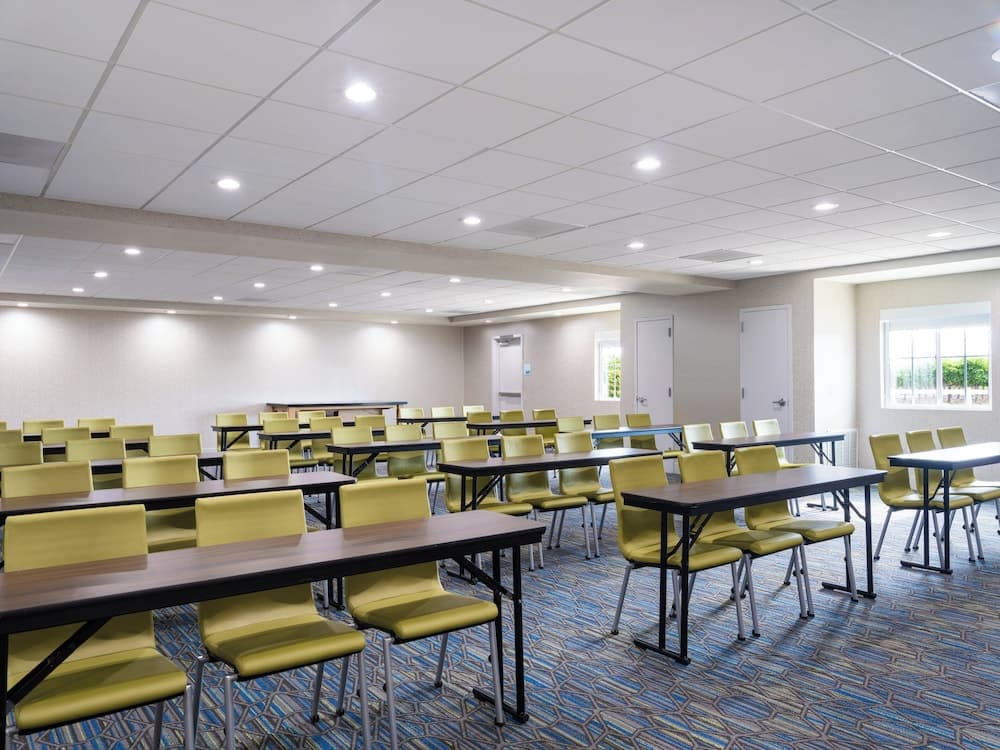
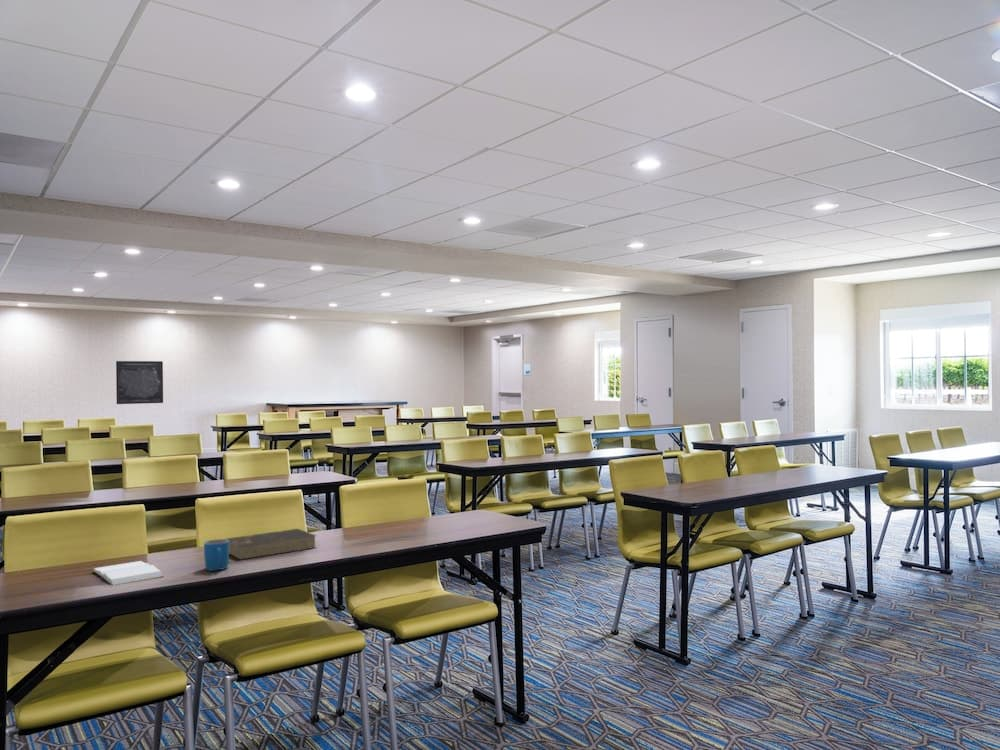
+ wall art [115,360,164,405]
+ book [92,560,165,586]
+ mug [203,538,230,572]
+ book [226,528,318,561]
